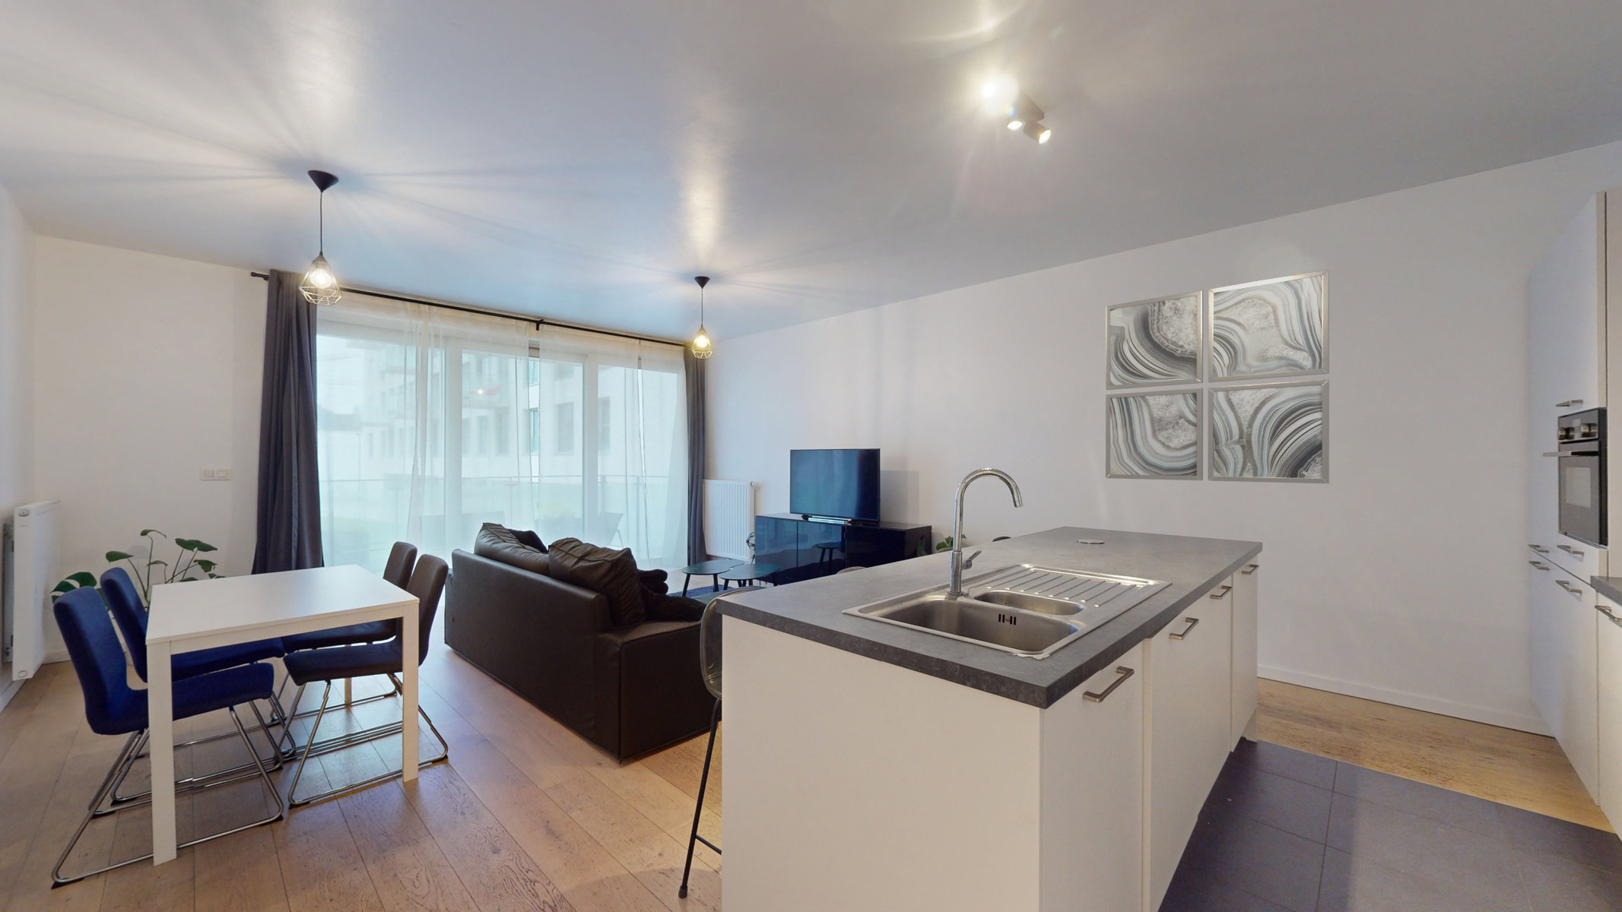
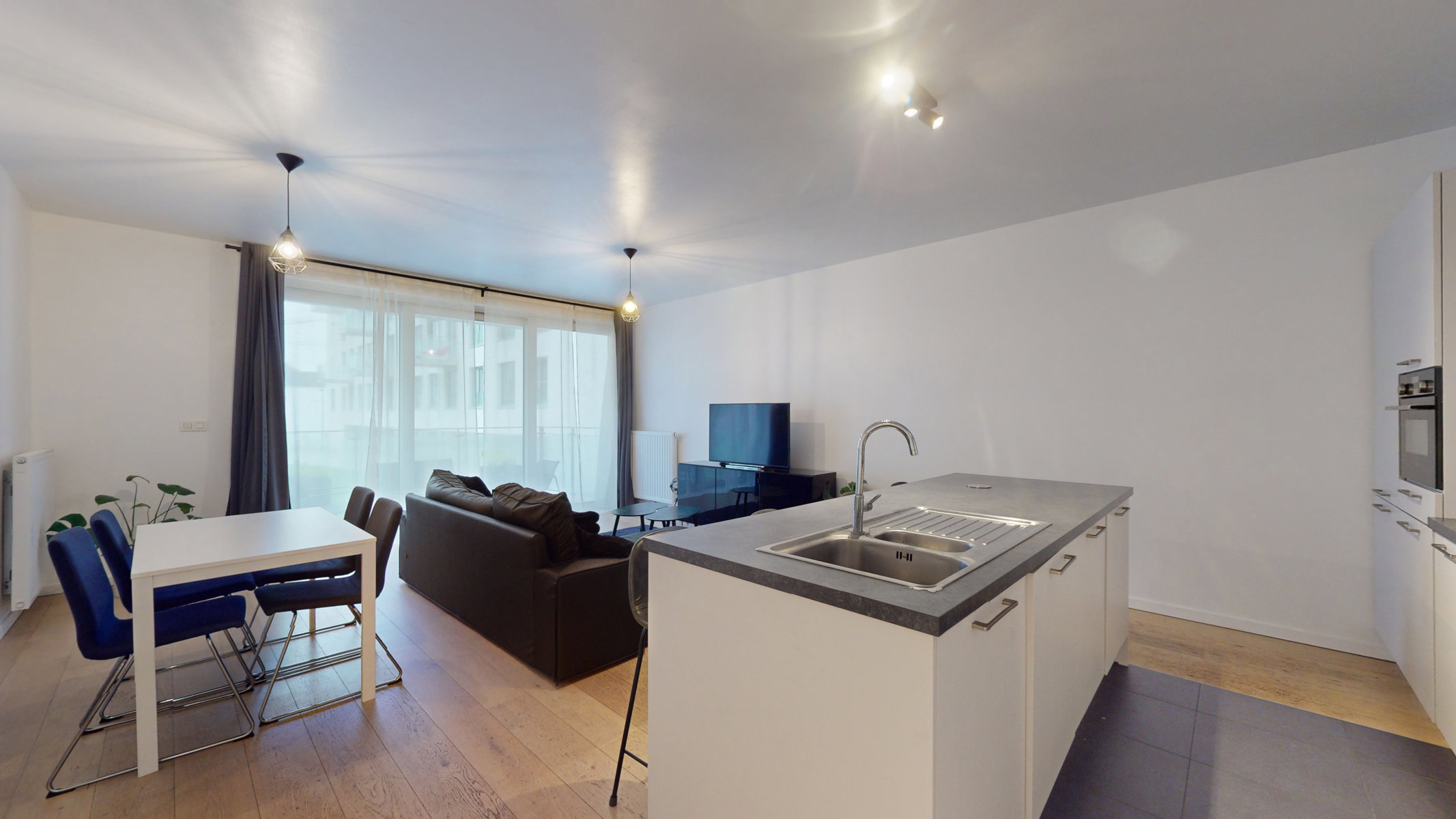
- wall art [1105,268,1330,484]
